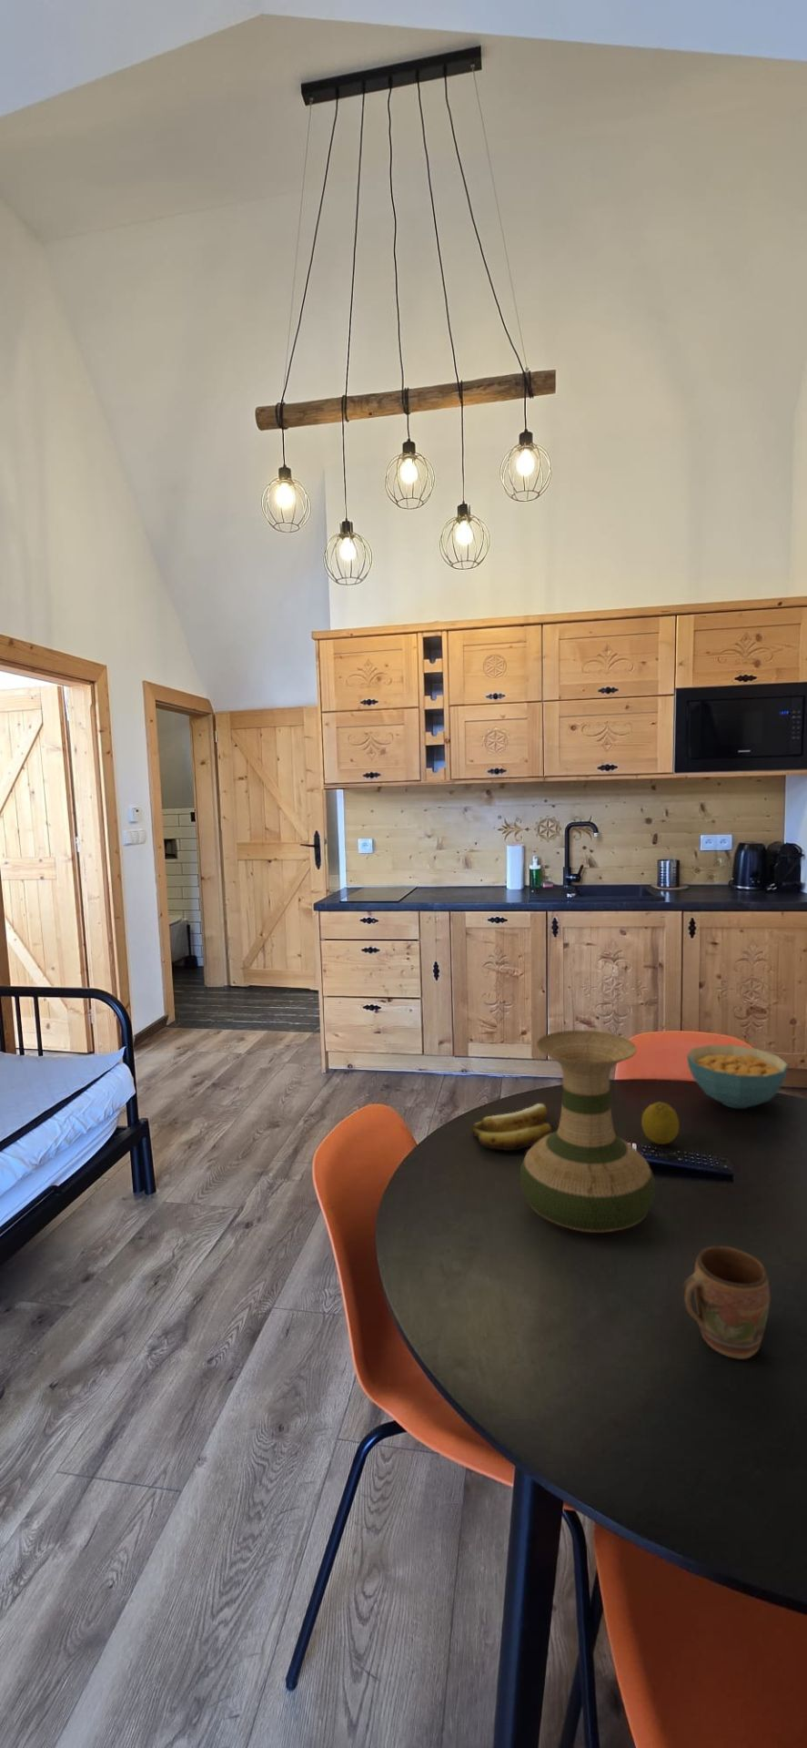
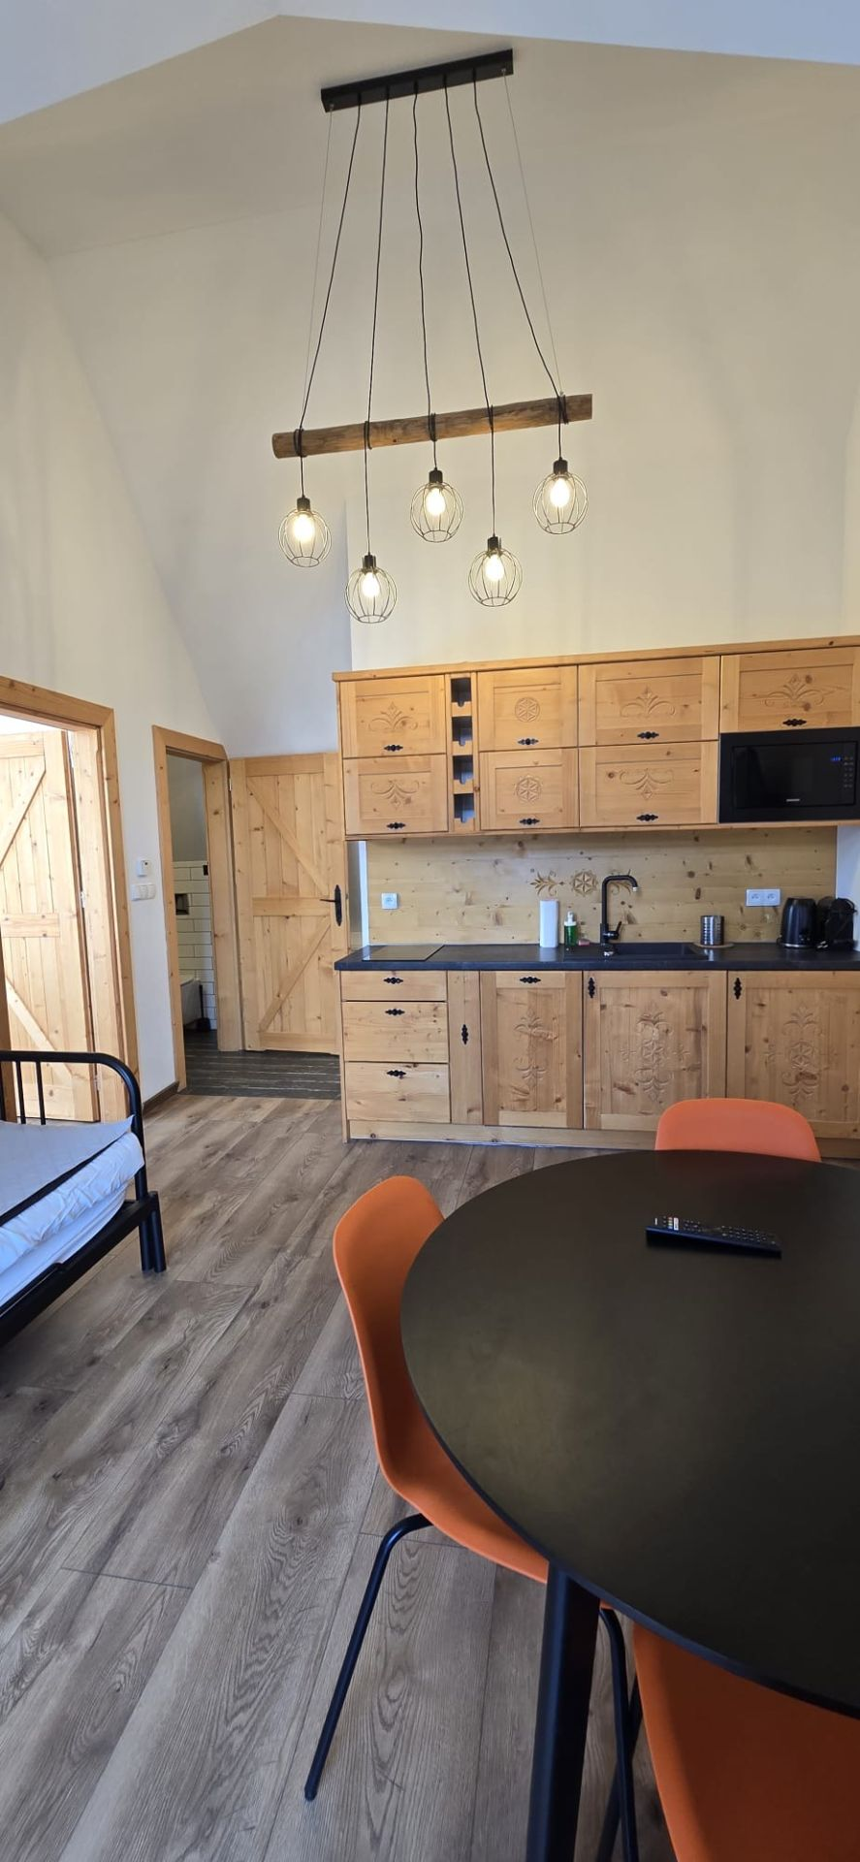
- banana [470,1103,552,1152]
- fruit [641,1101,681,1145]
- mug [681,1244,771,1360]
- vase [519,1030,657,1234]
- cereal bowl [686,1045,789,1109]
